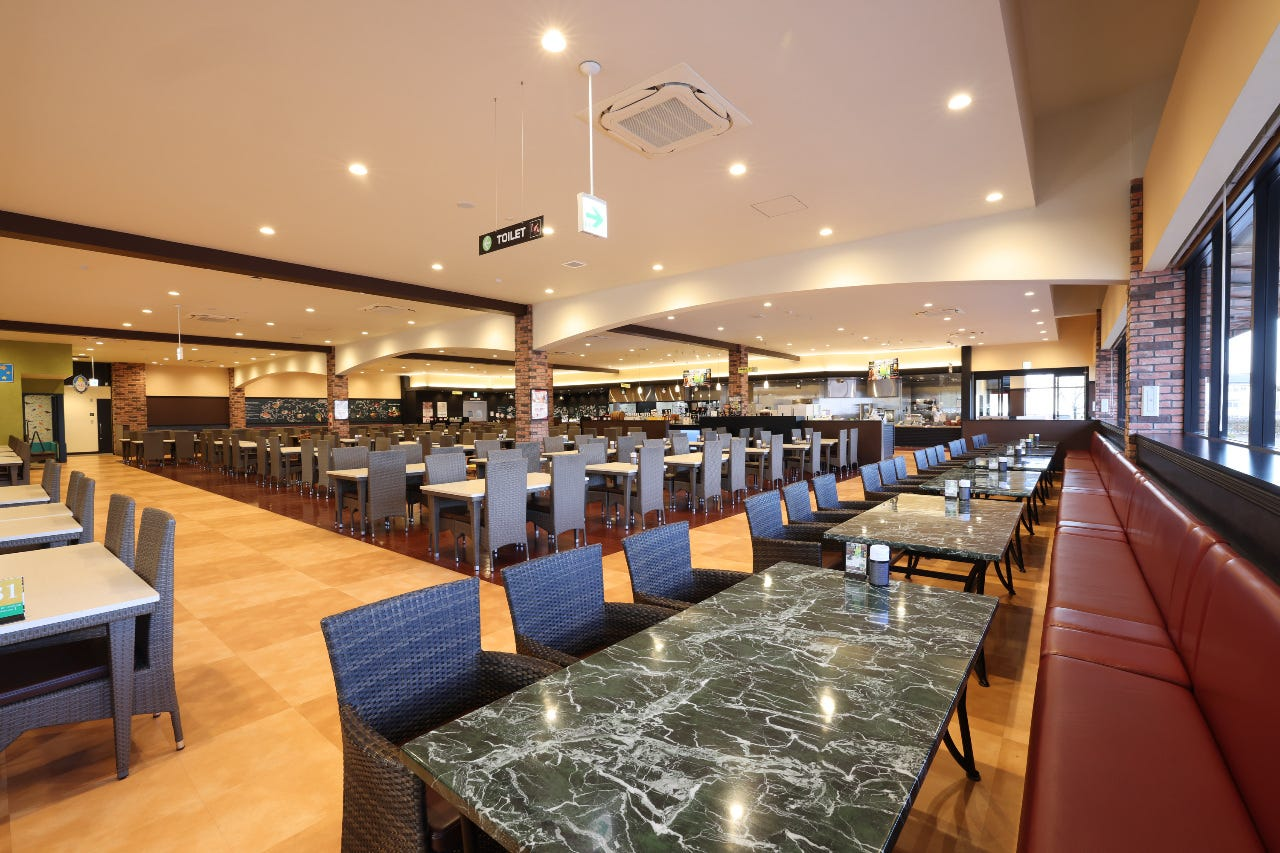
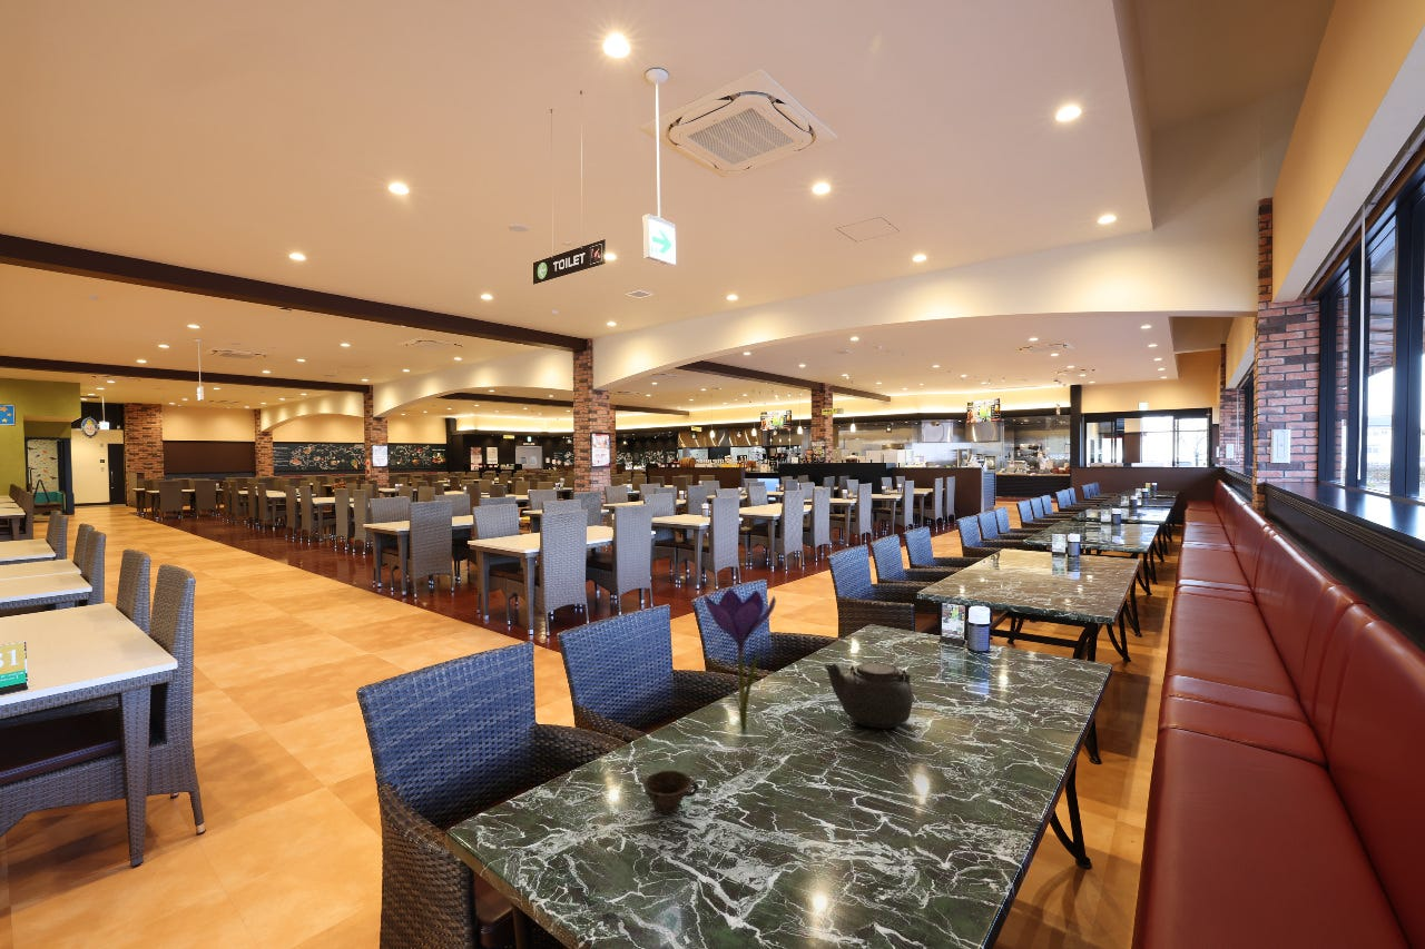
+ flower [701,589,777,732]
+ cup [641,769,699,815]
+ teapot [823,661,915,730]
